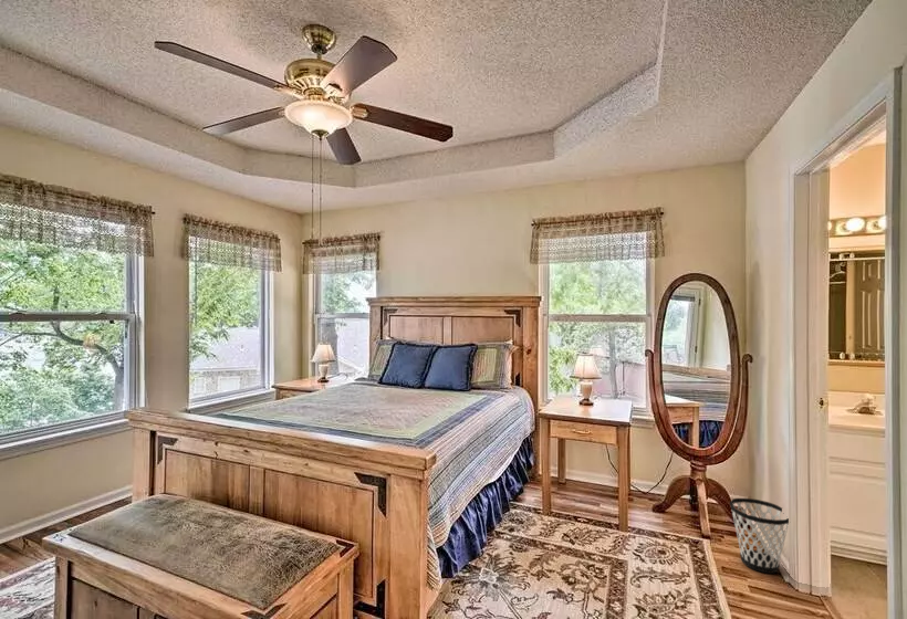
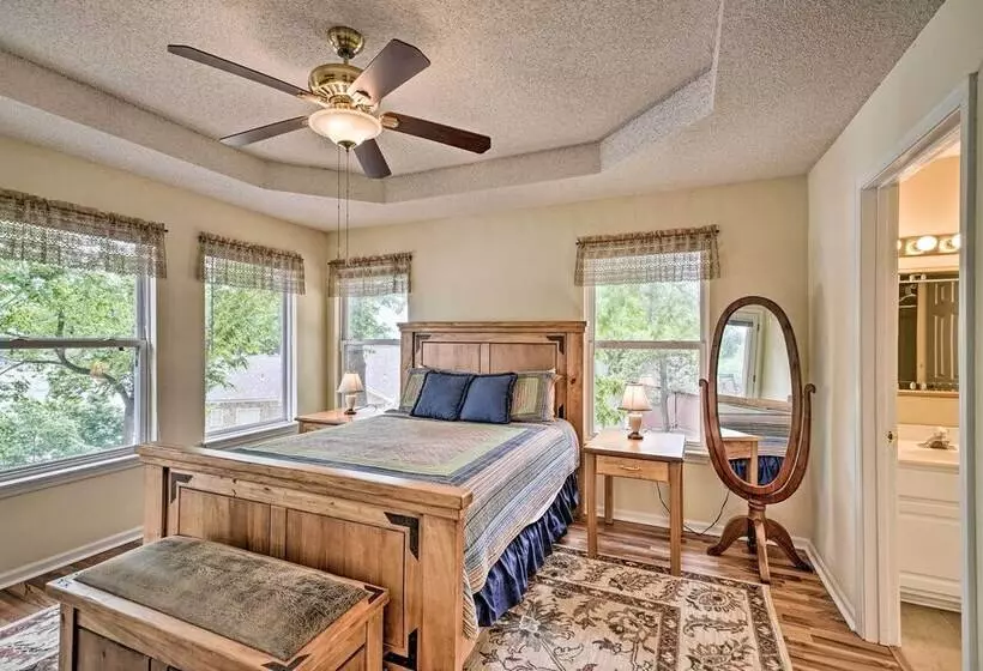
- wastebasket [729,497,790,575]
